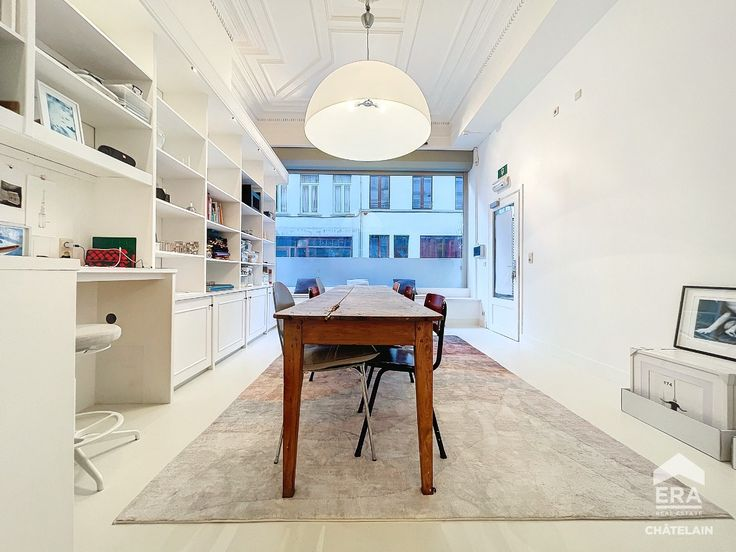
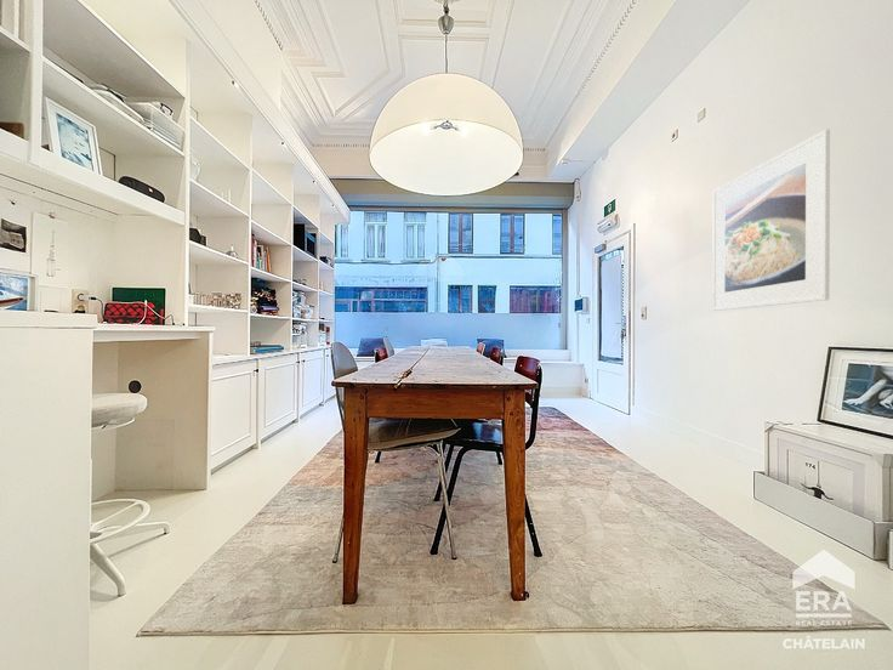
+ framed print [711,129,831,312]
